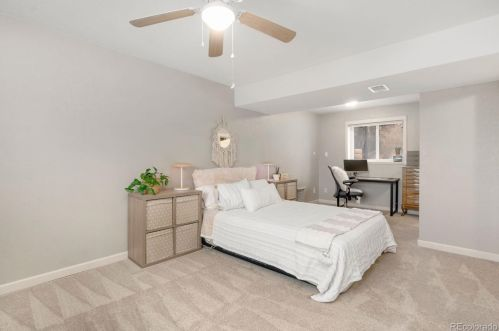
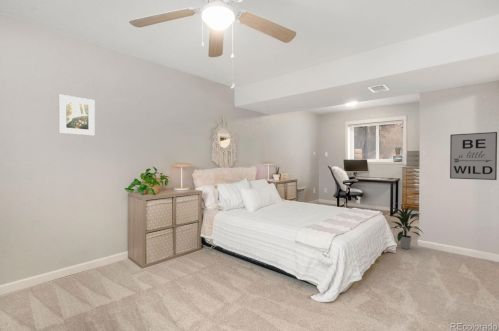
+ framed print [58,93,96,137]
+ wall art [449,131,498,181]
+ indoor plant [388,205,424,250]
